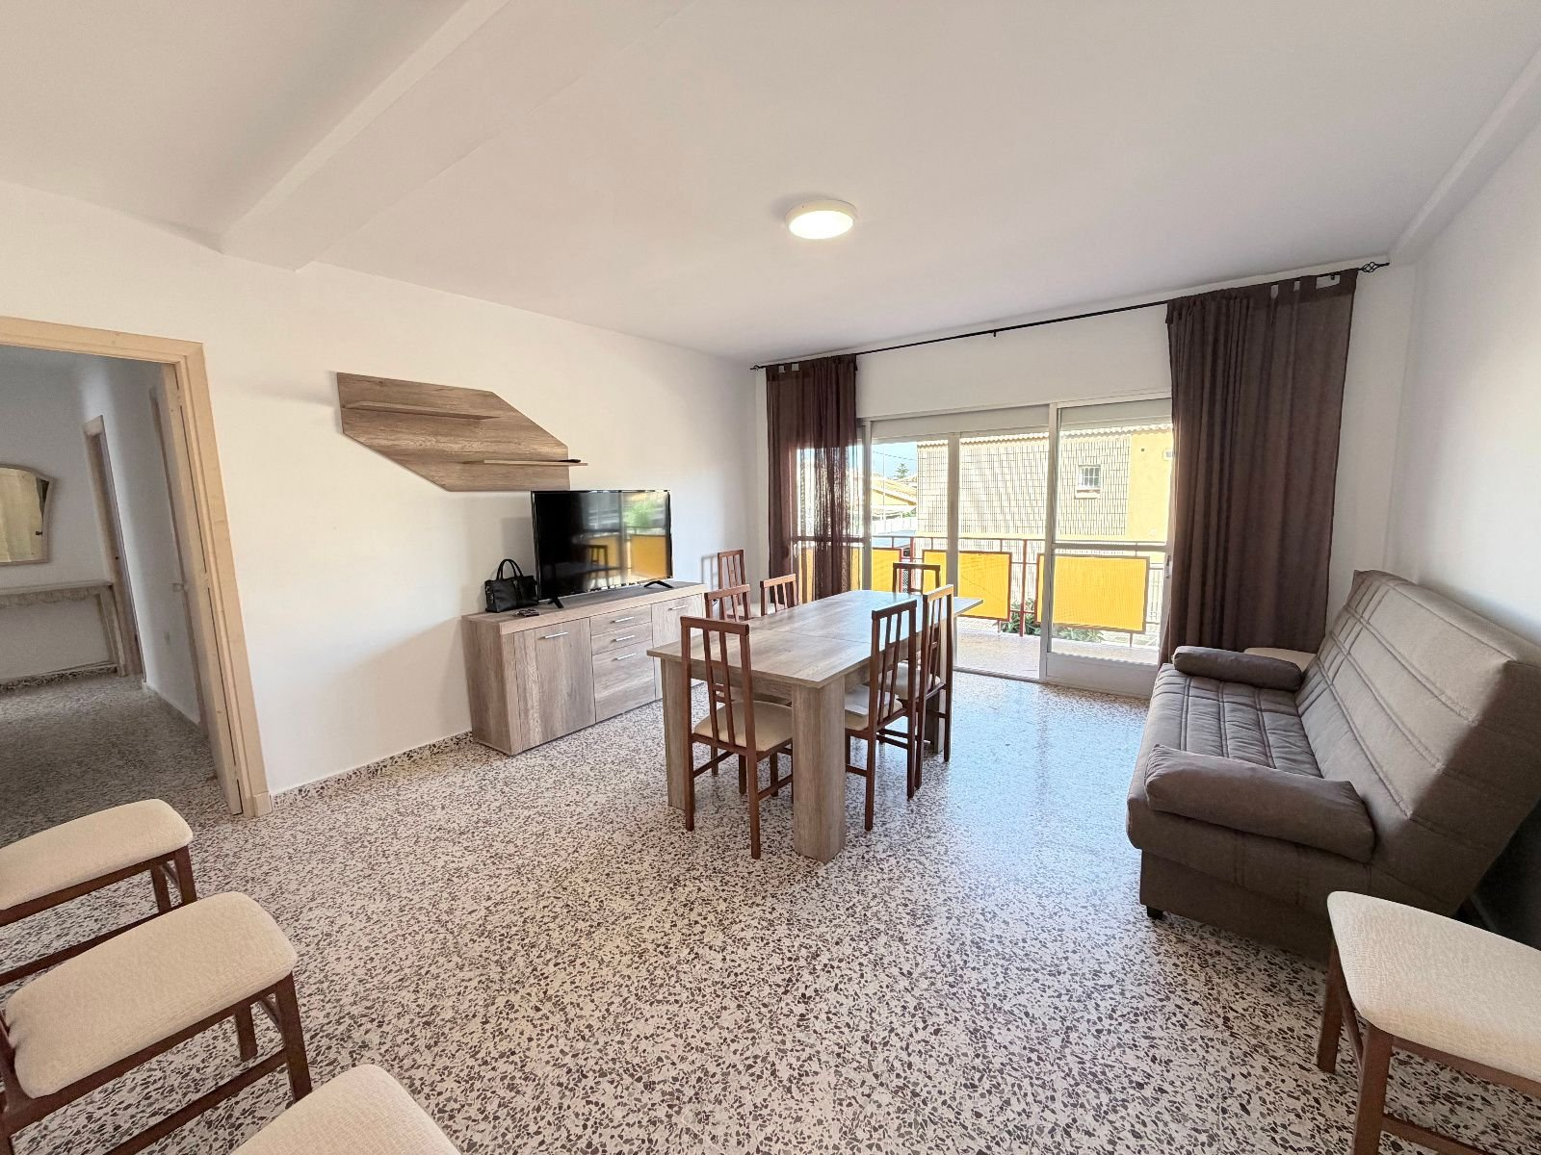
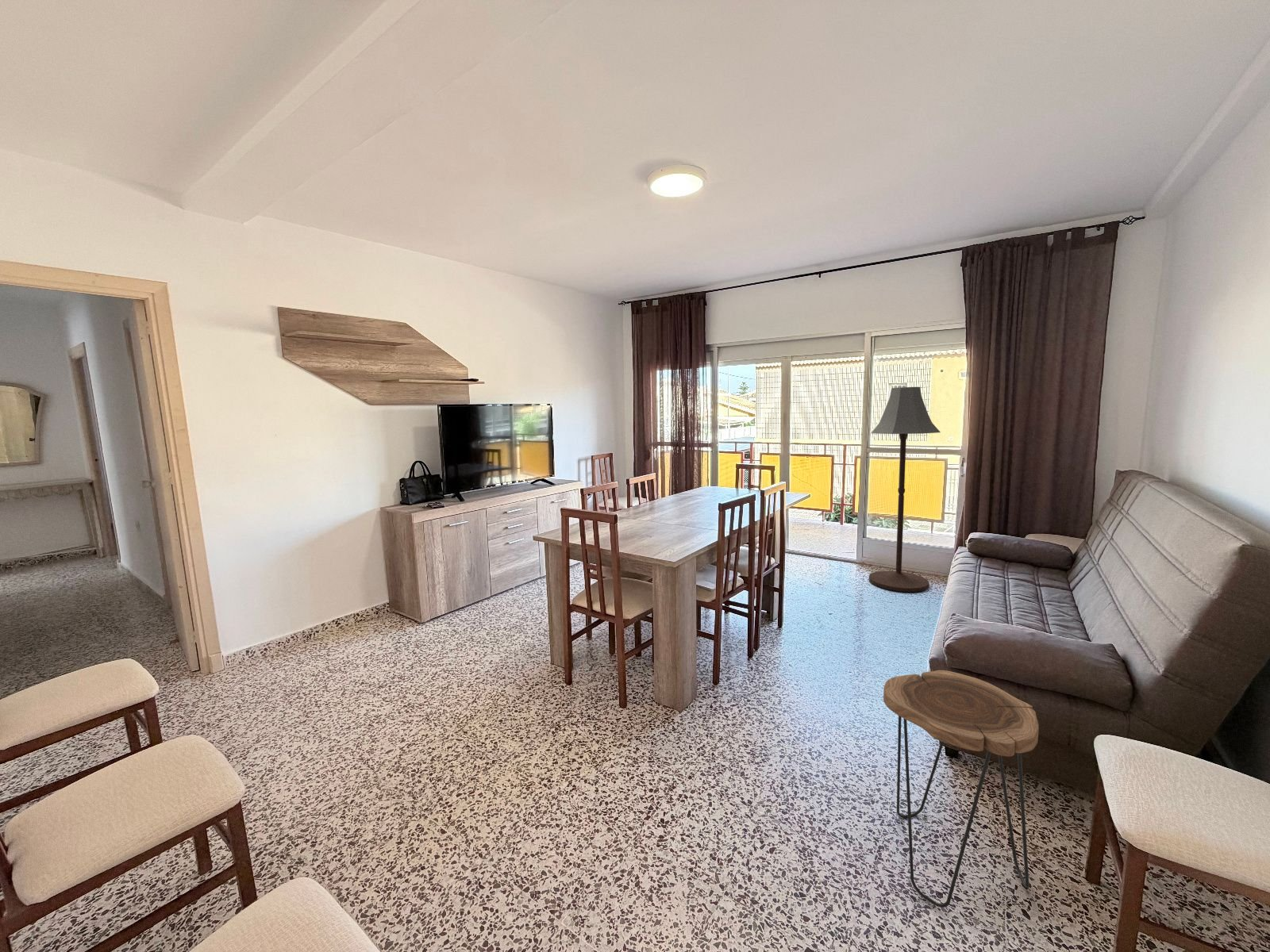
+ floor lamp [868,386,941,593]
+ side table [883,670,1040,908]
